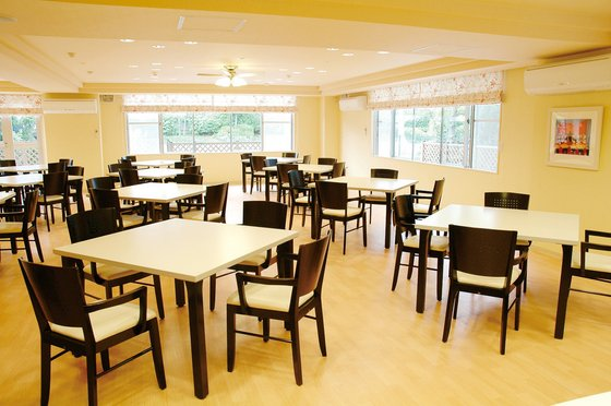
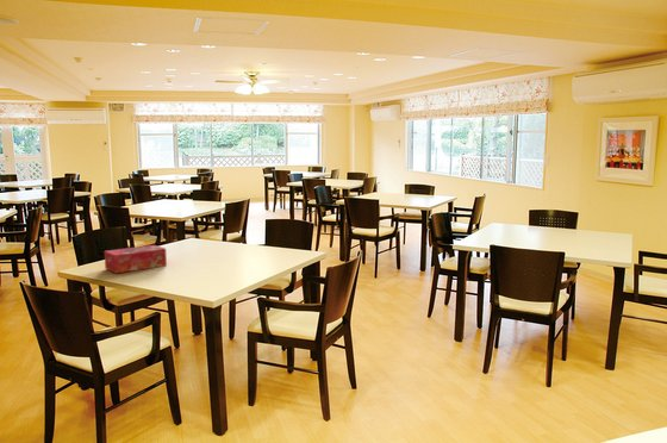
+ tissue box [104,244,168,274]
